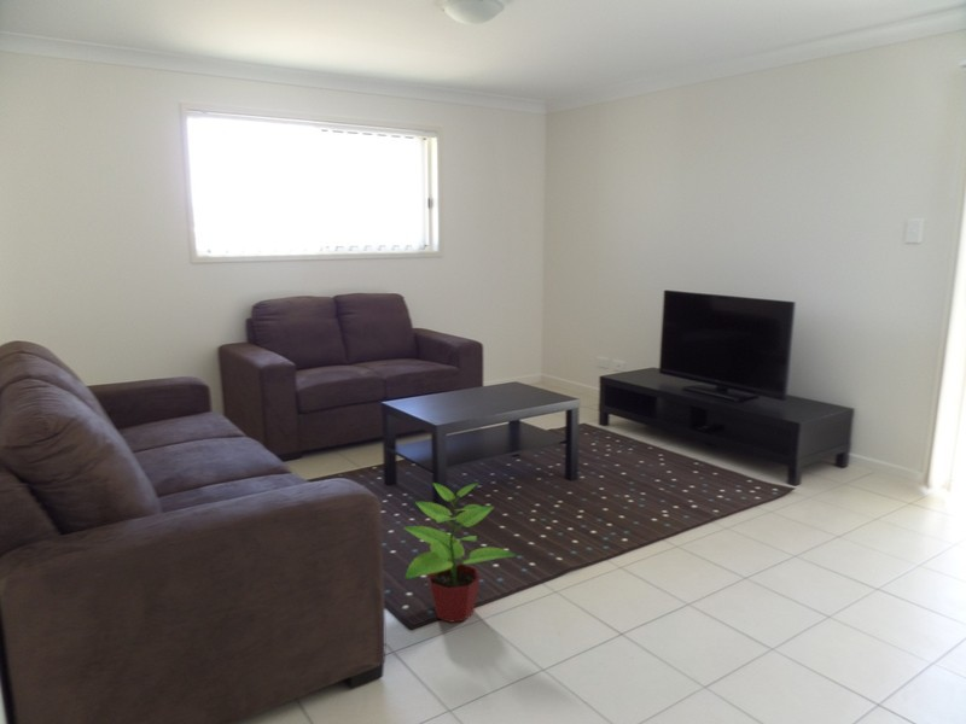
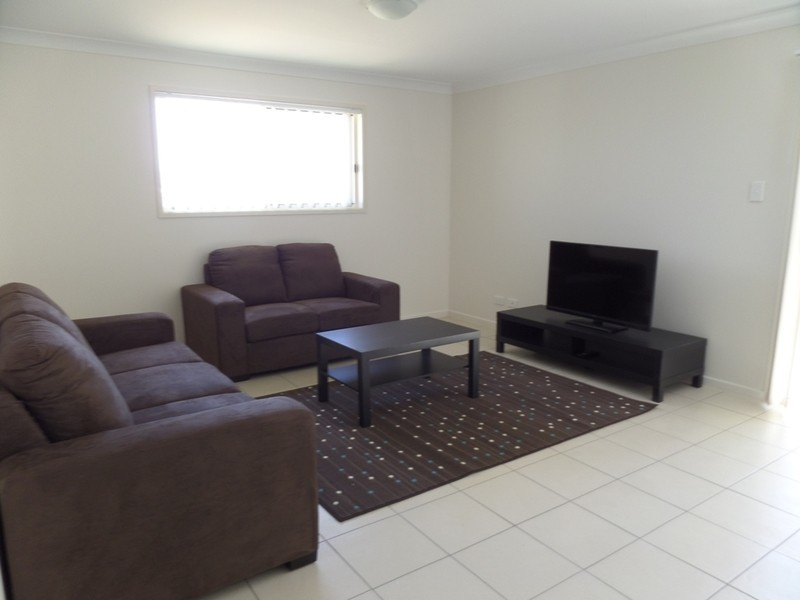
- potted plant [402,481,517,624]
